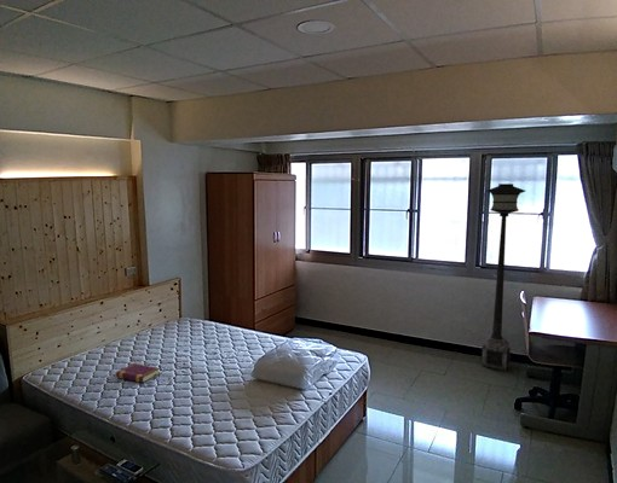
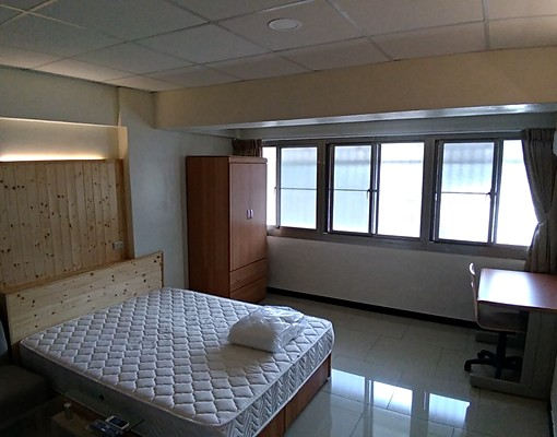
- book [115,362,161,384]
- floor lamp [480,182,526,372]
